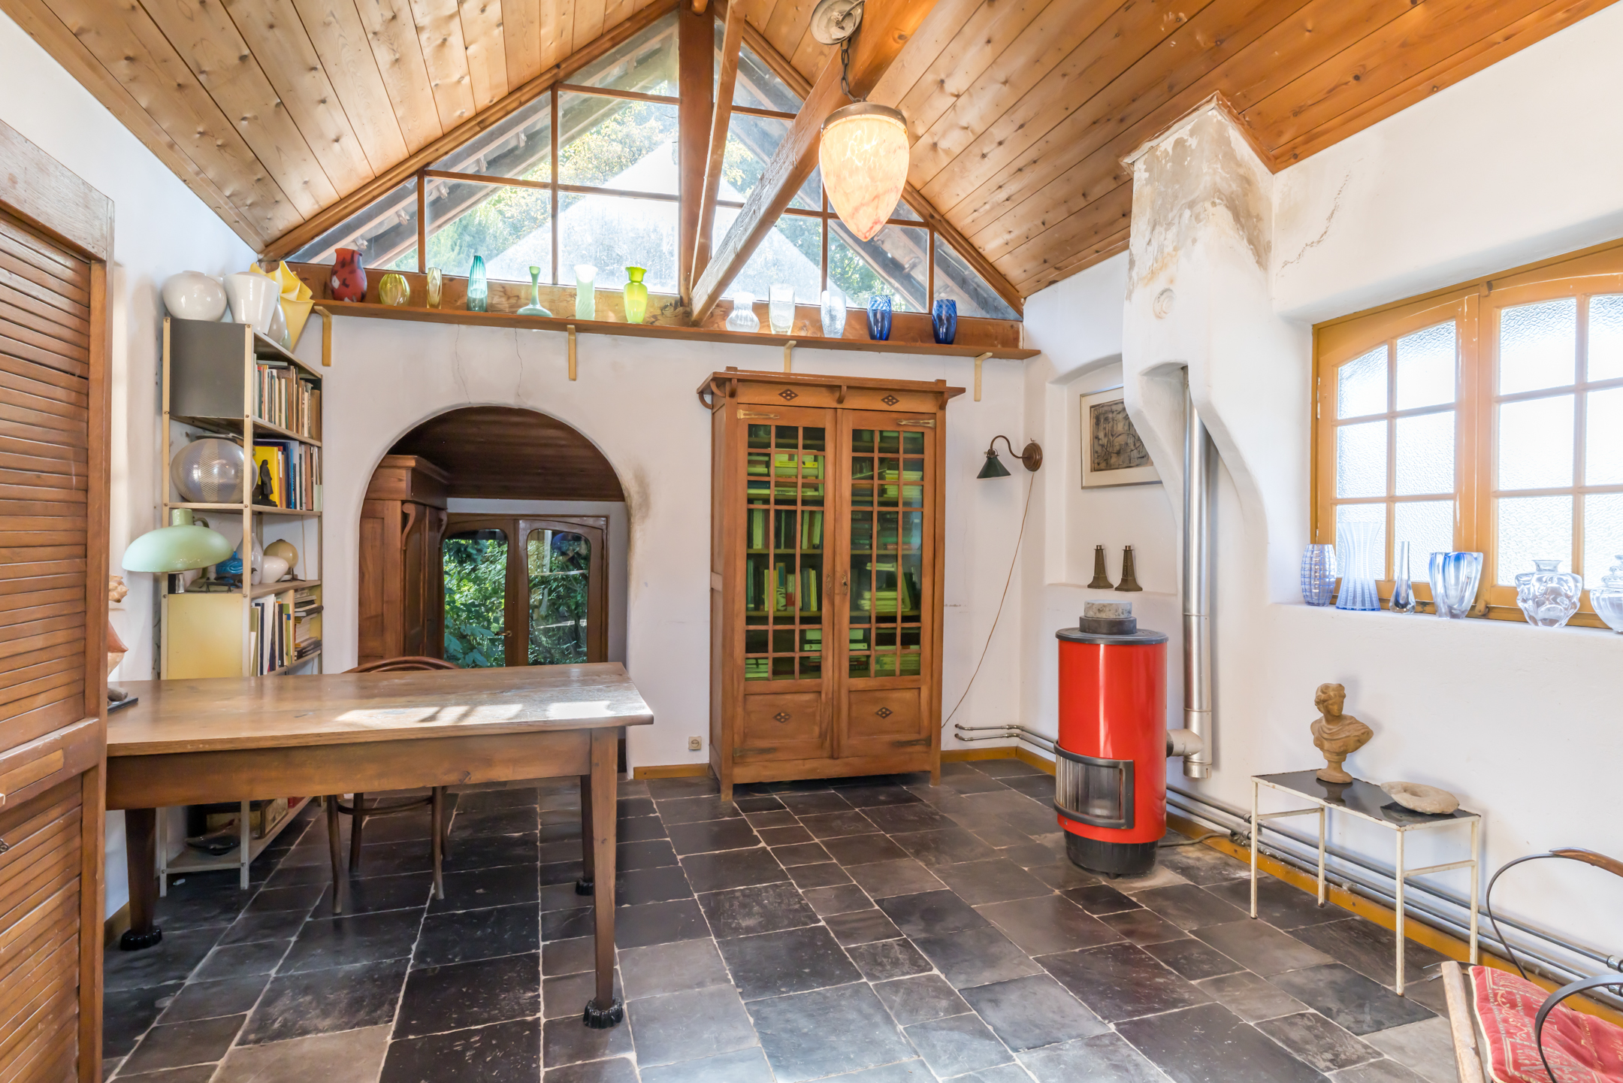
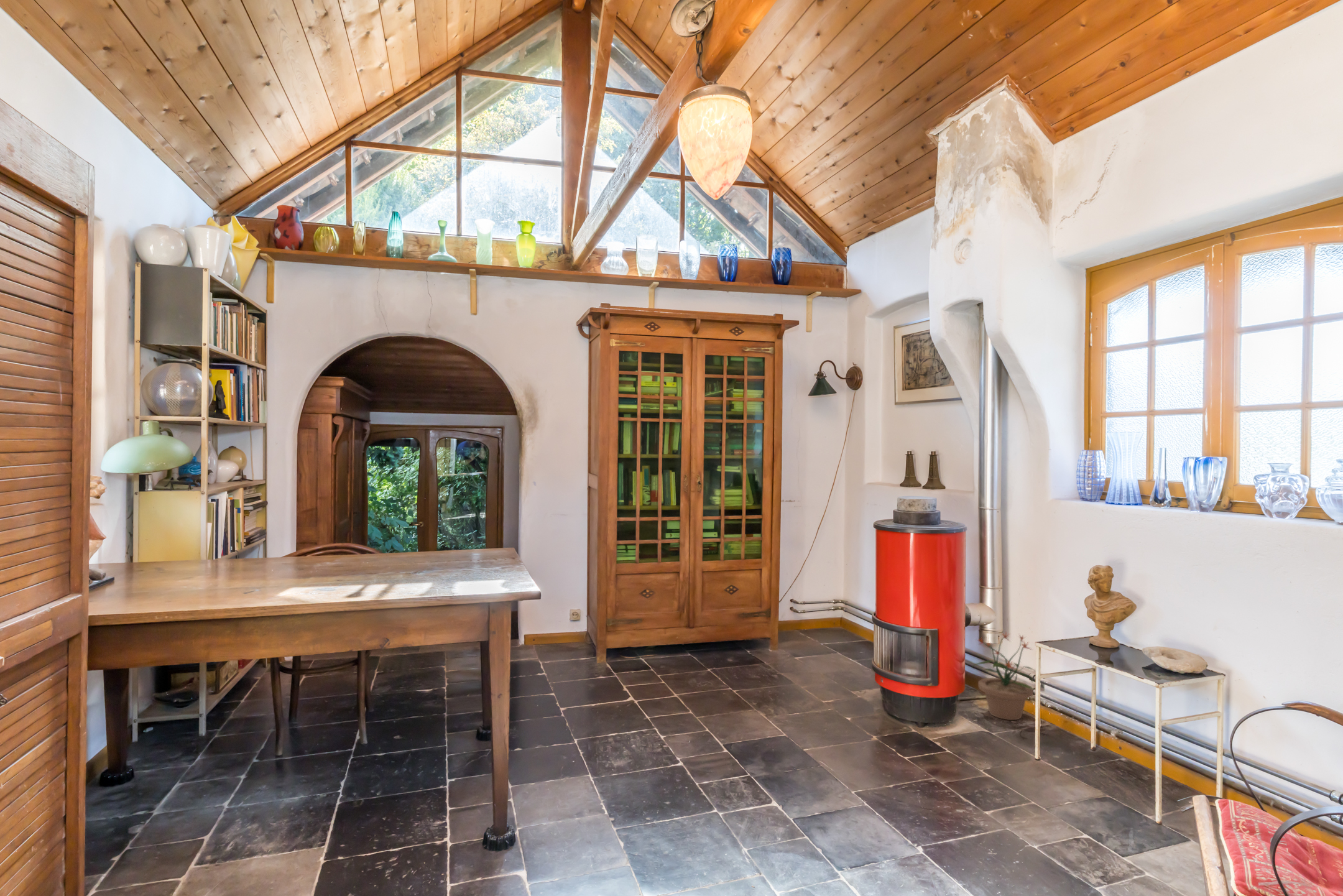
+ potted plant [971,631,1036,721]
